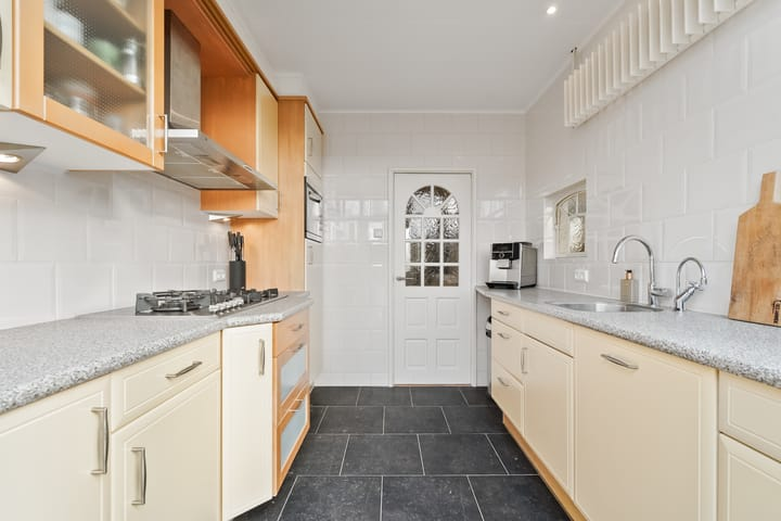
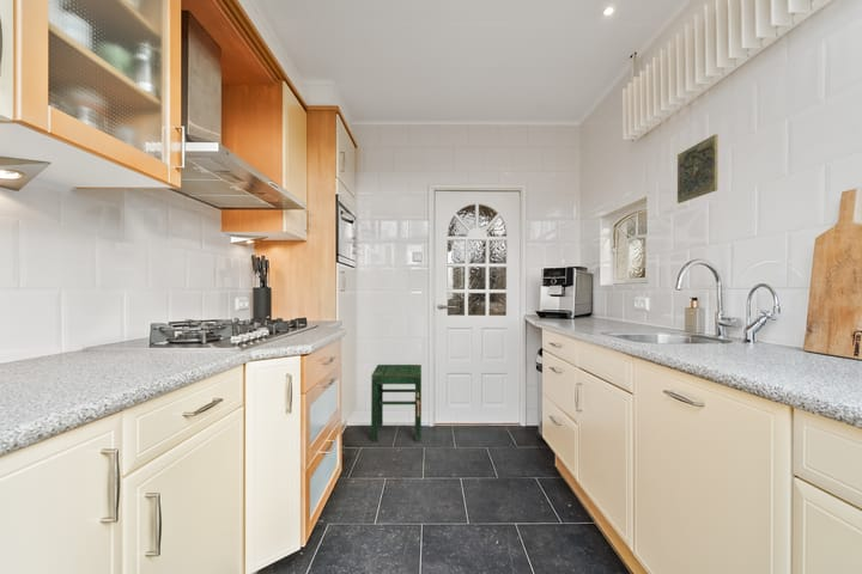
+ decorative tile [676,133,720,204]
+ stool [370,364,423,444]
